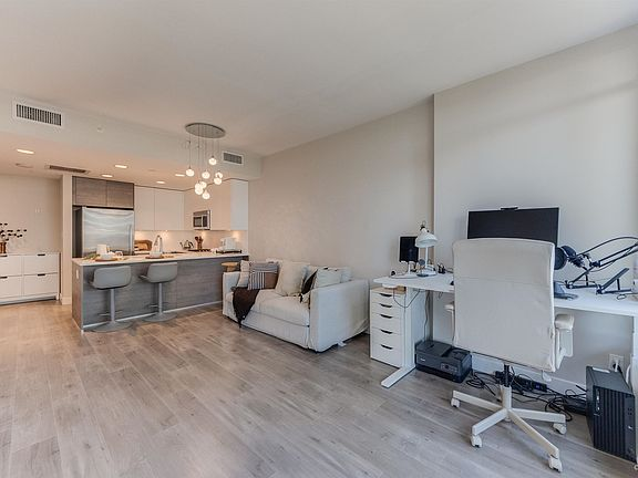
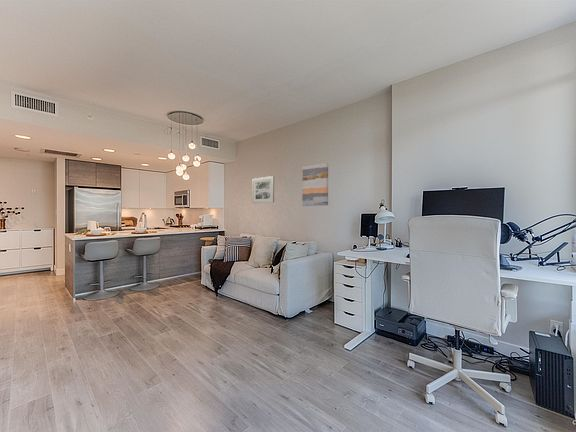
+ wall art [251,175,275,204]
+ wall art [301,162,329,207]
